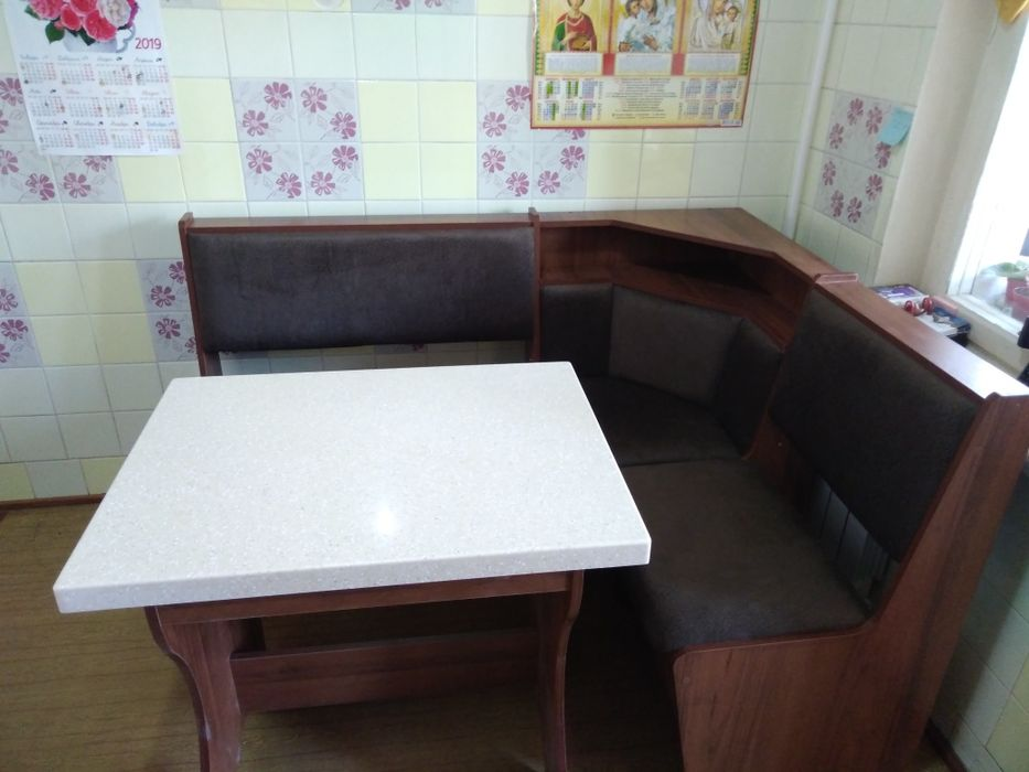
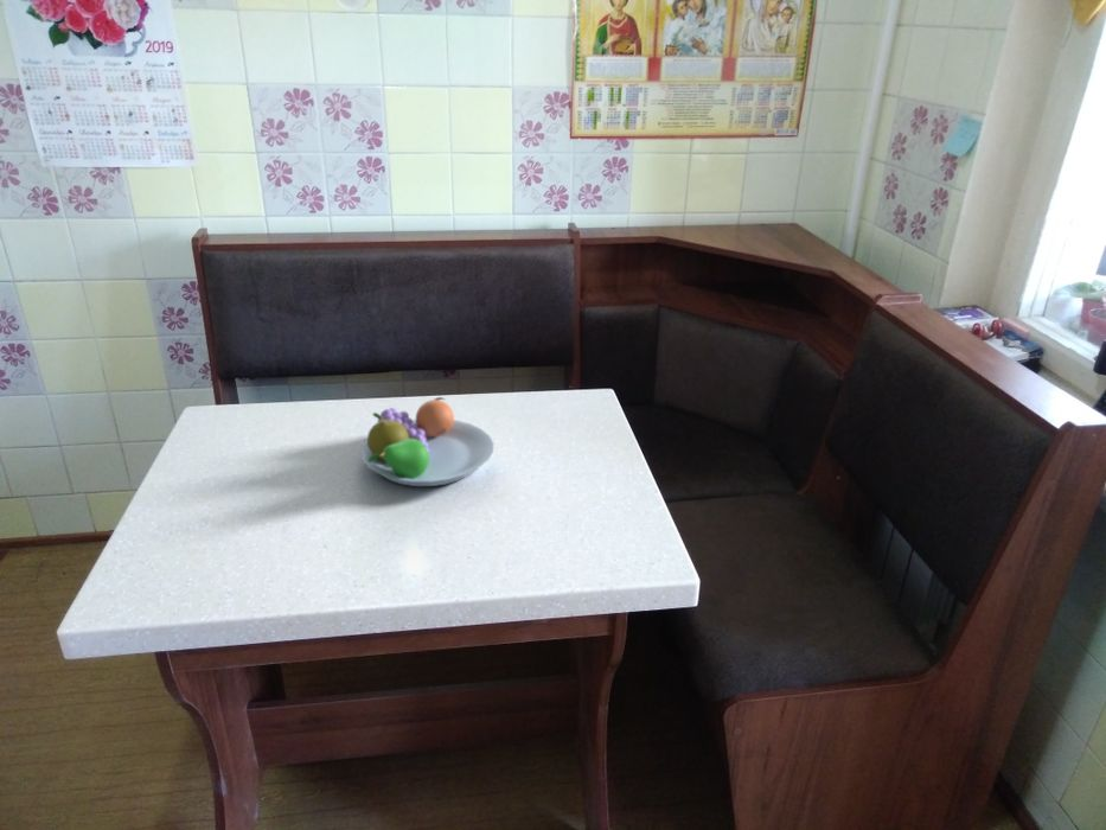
+ fruit bowl [359,396,494,487]
